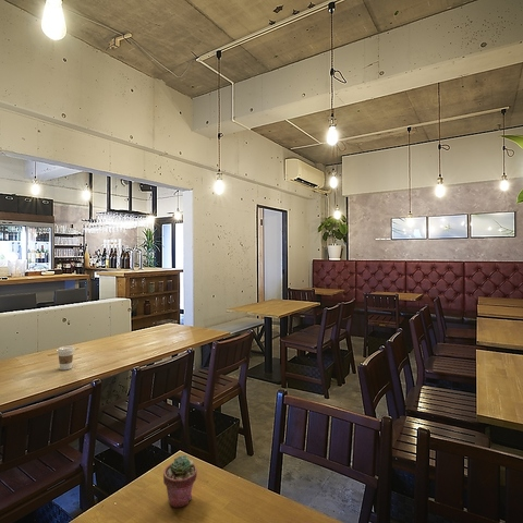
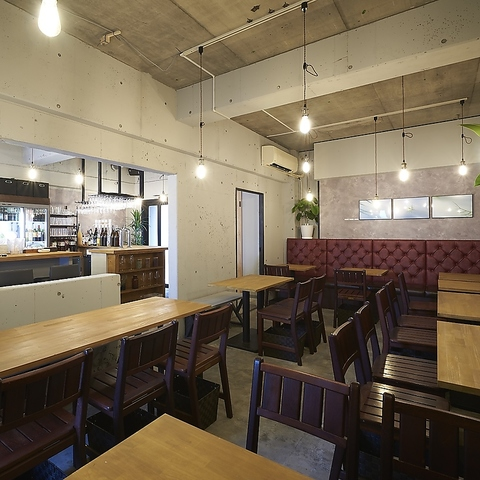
- coffee cup [56,344,75,370]
- potted succulent [162,454,198,509]
